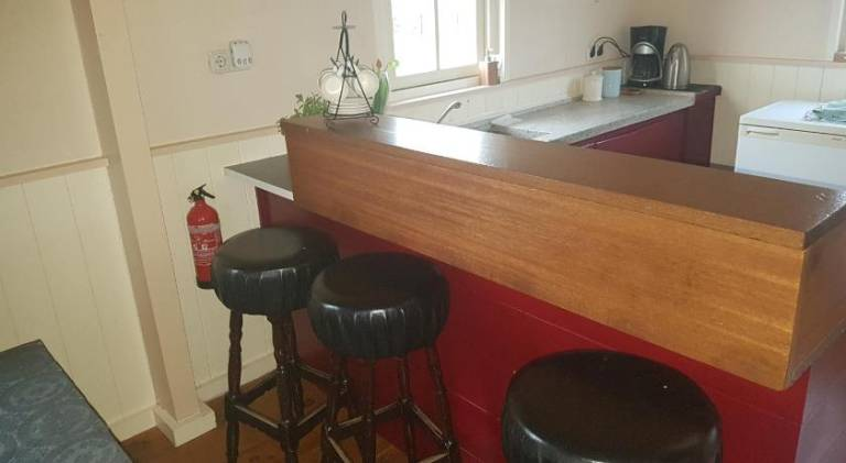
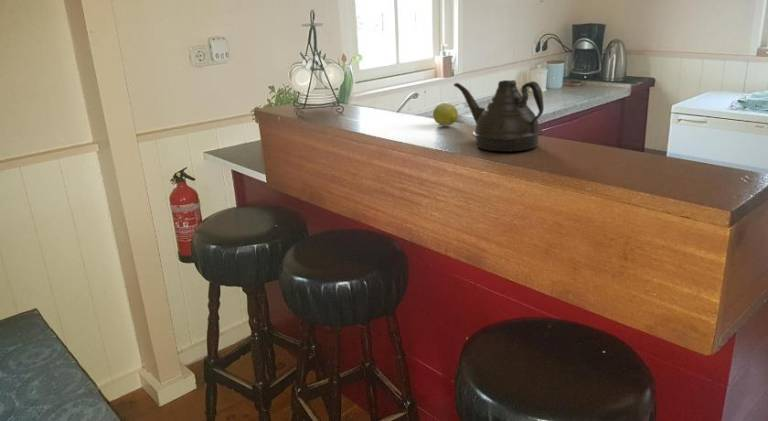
+ fruit [432,102,459,127]
+ teapot [453,79,545,152]
